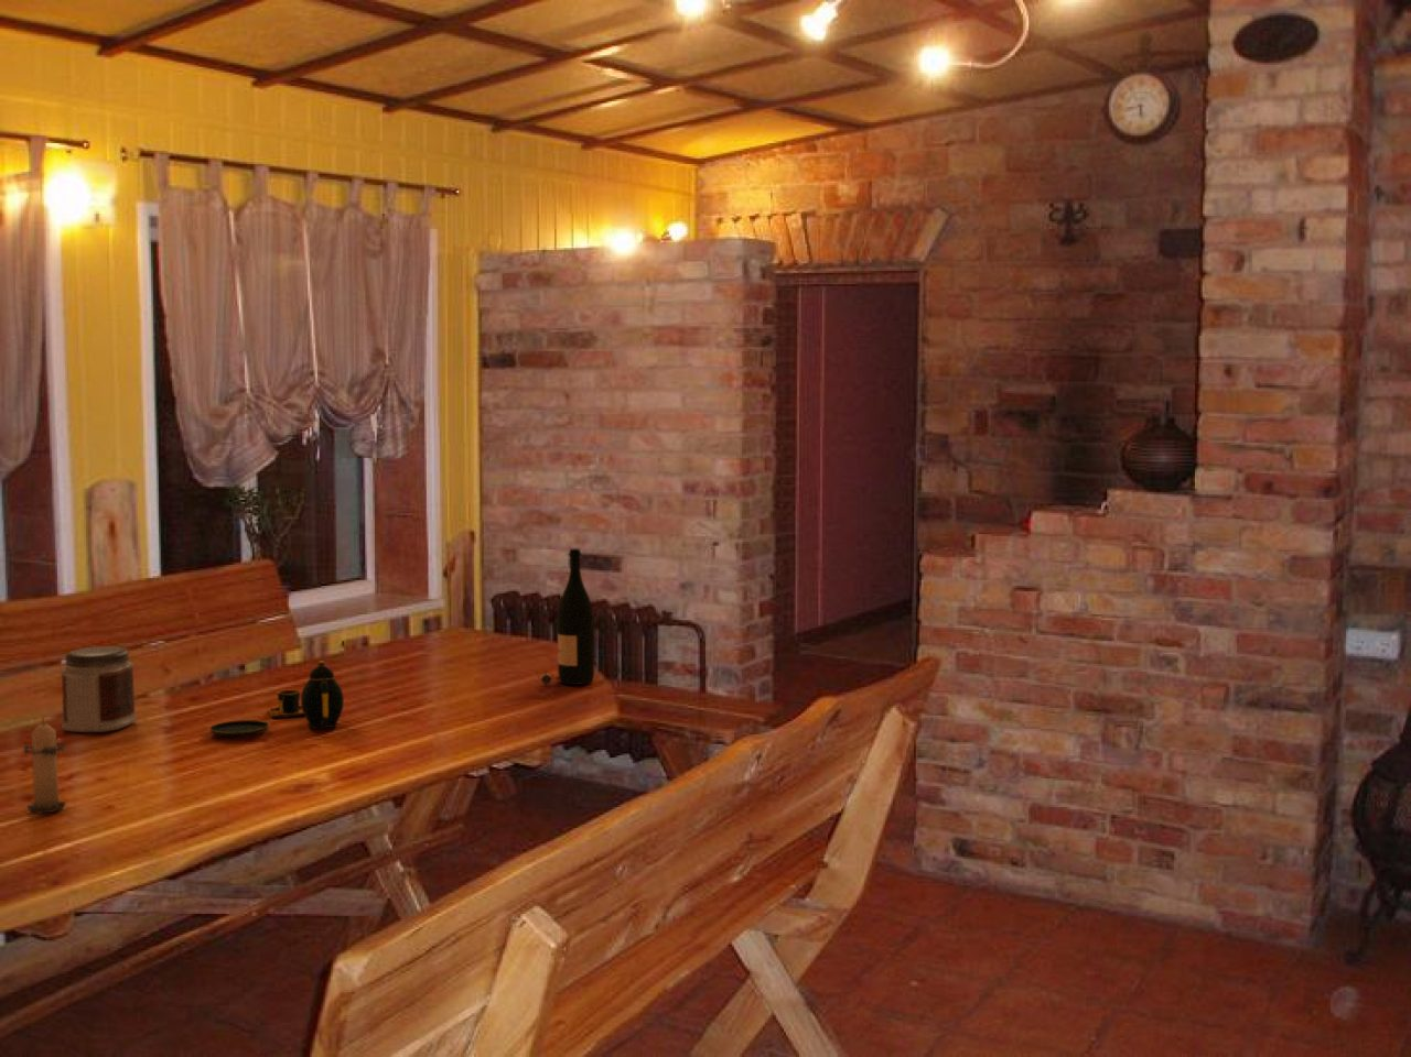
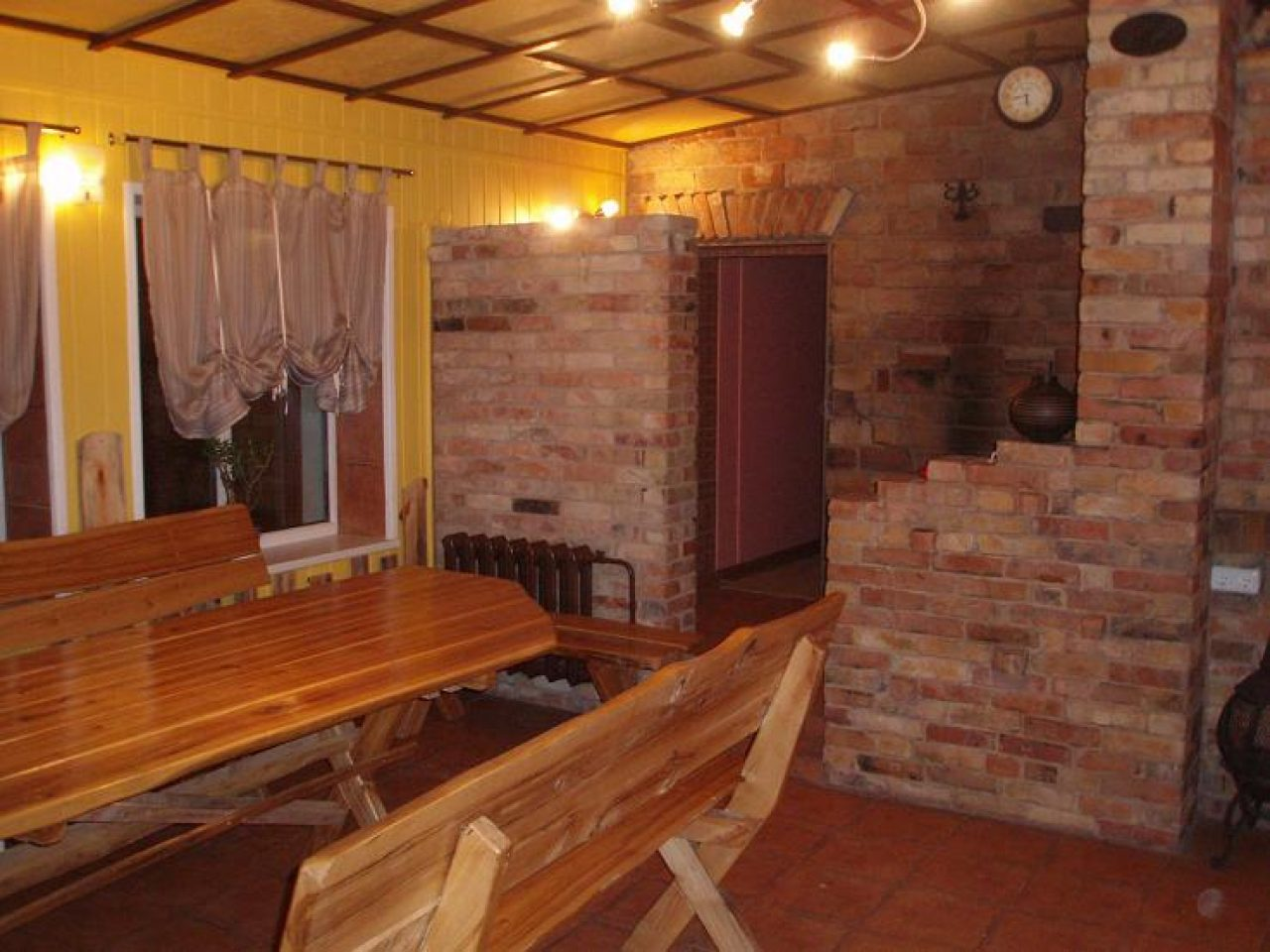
- teapot [209,660,346,737]
- jar [60,645,138,733]
- candle [21,717,68,815]
- wine bottle [537,547,596,686]
